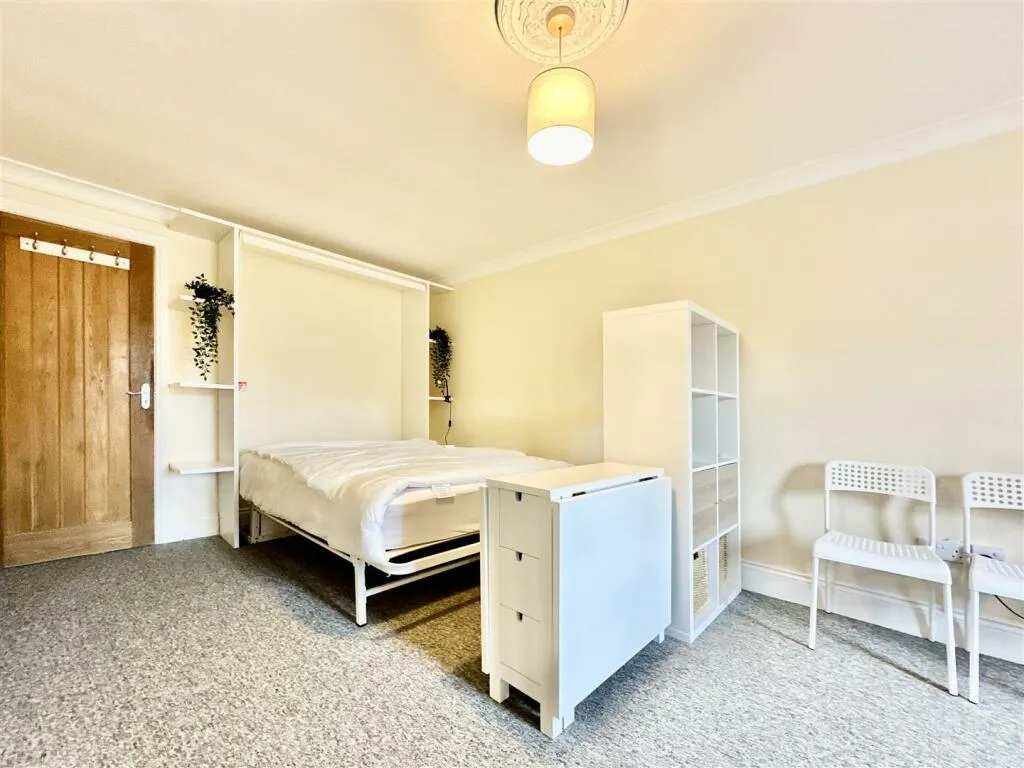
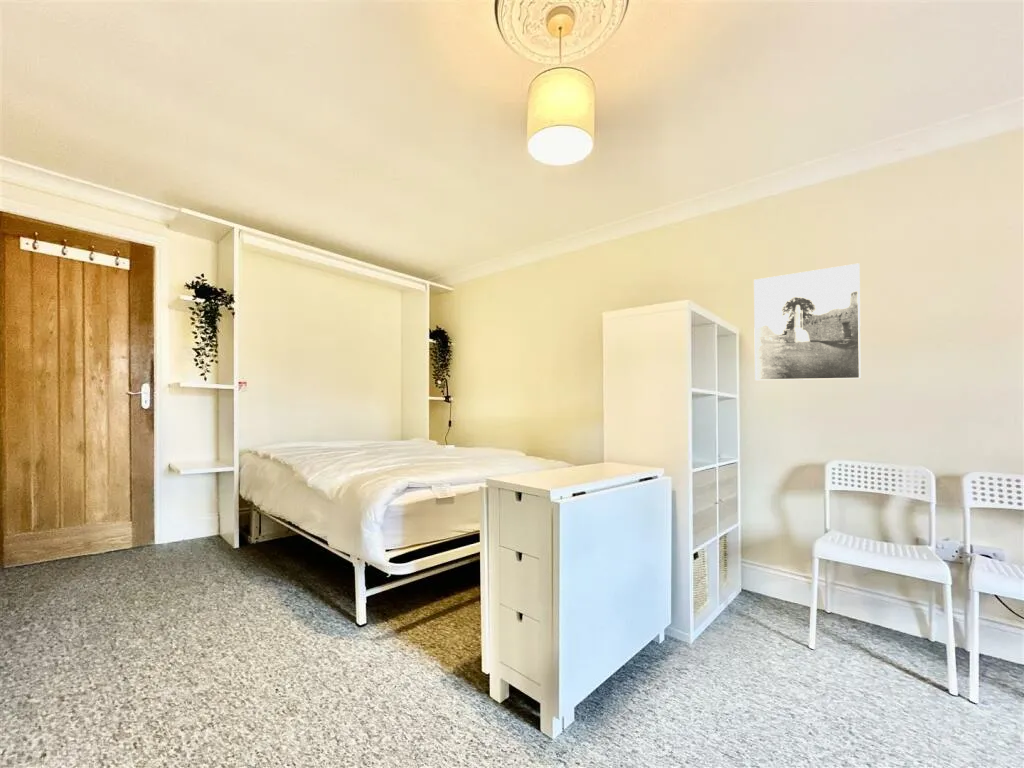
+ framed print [753,262,862,381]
